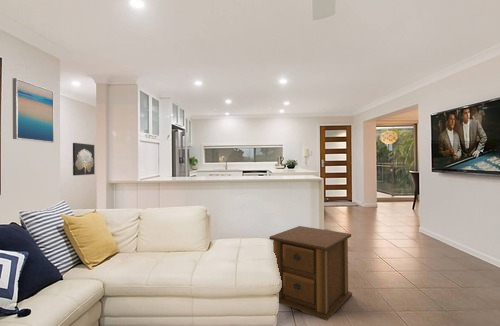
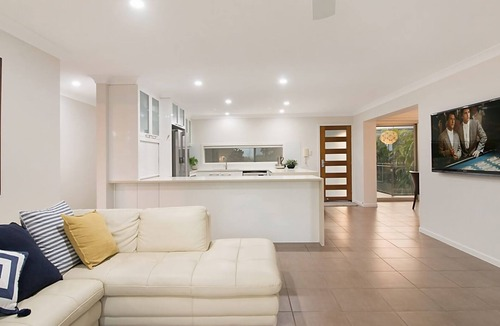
- wall art [72,142,96,176]
- wall art [12,77,55,144]
- side table [269,225,353,322]
